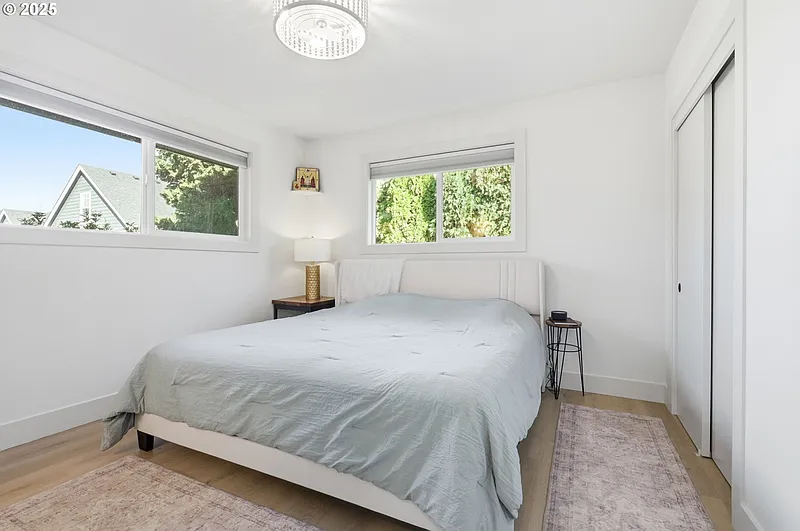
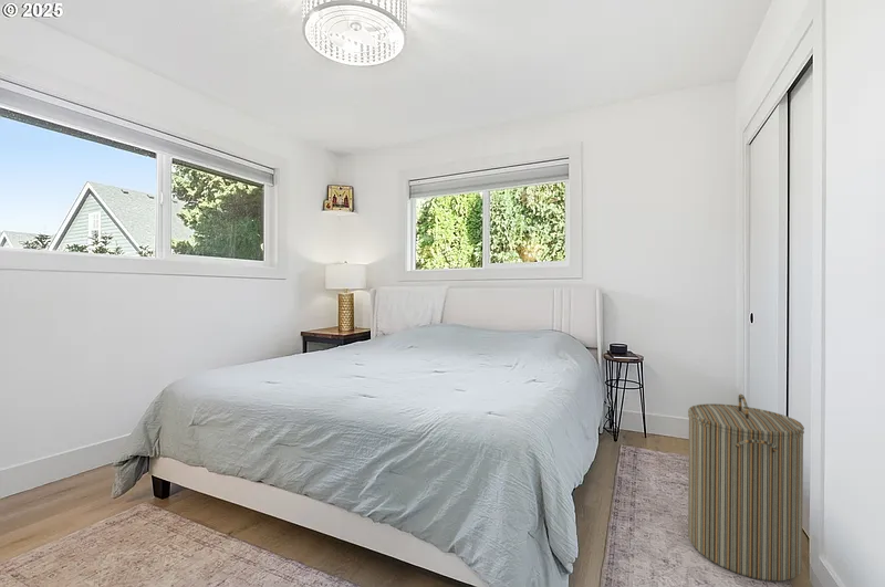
+ laundry hamper [687,392,805,583]
